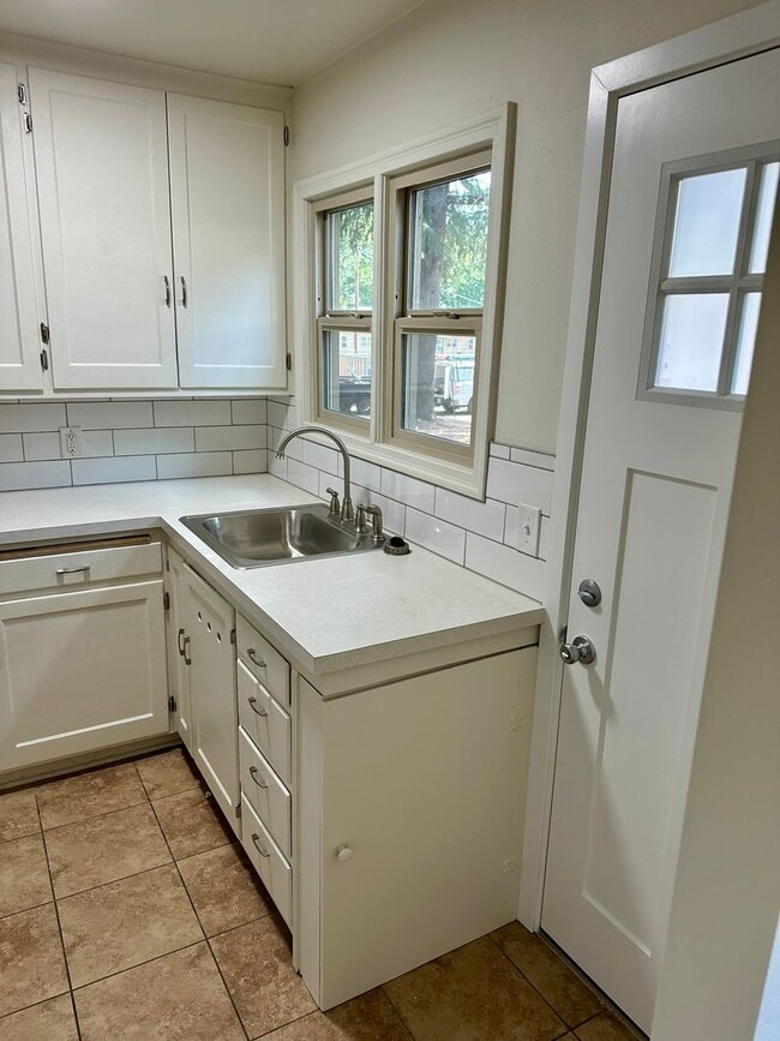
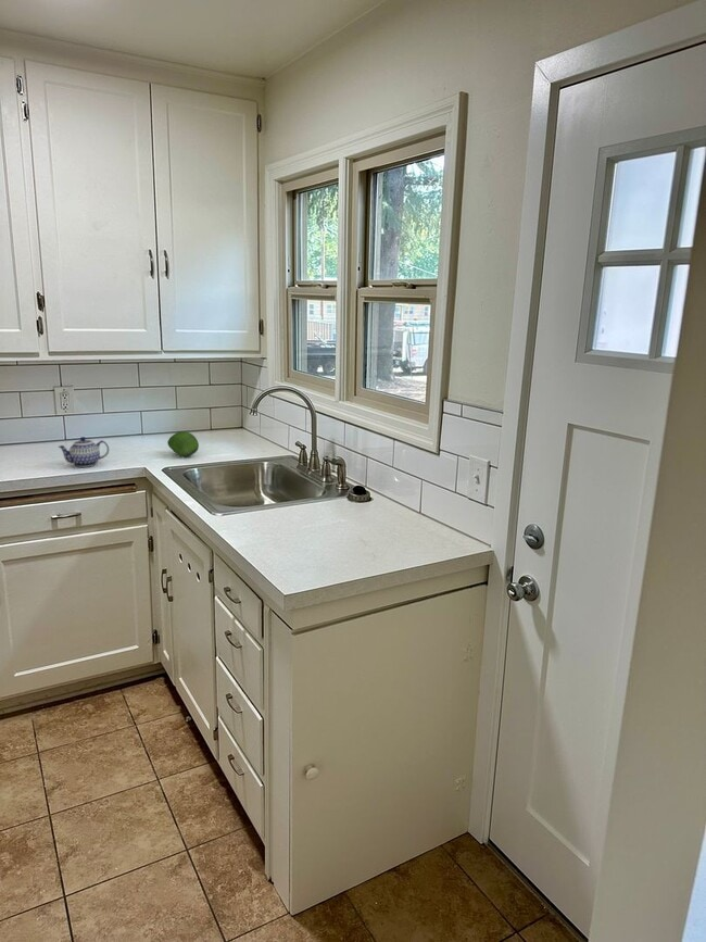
+ teapot [58,436,110,468]
+ fruit [166,430,200,457]
